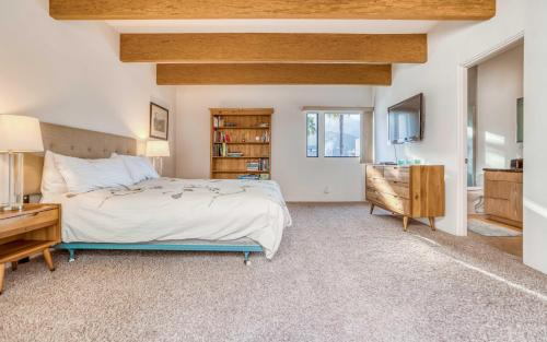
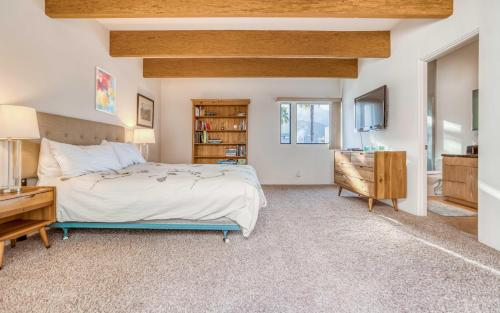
+ wall art [94,65,116,116]
